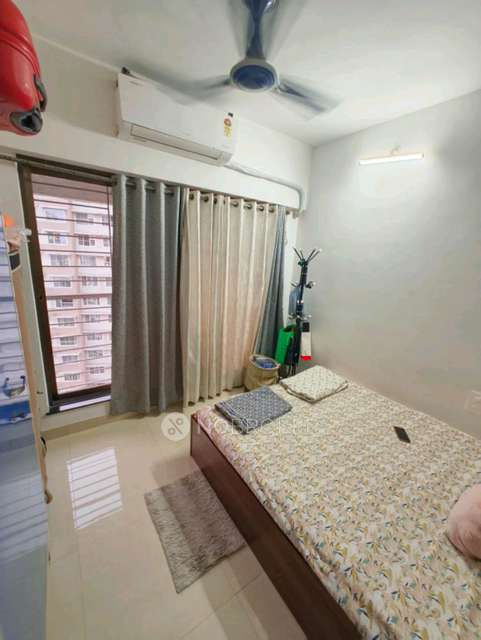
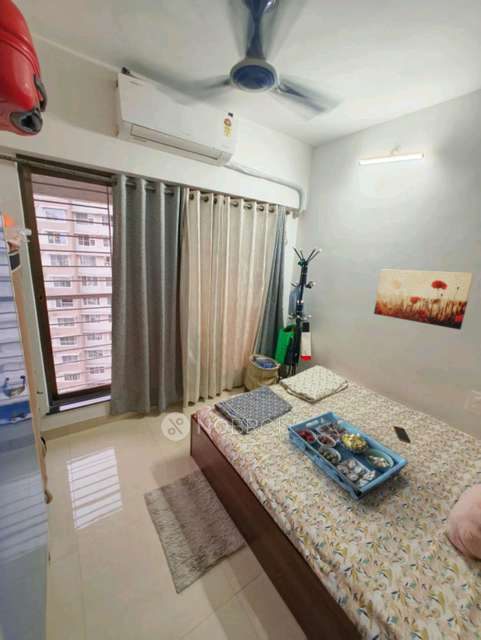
+ wall art [373,268,476,331]
+ serving tray [286,410,410,502]
